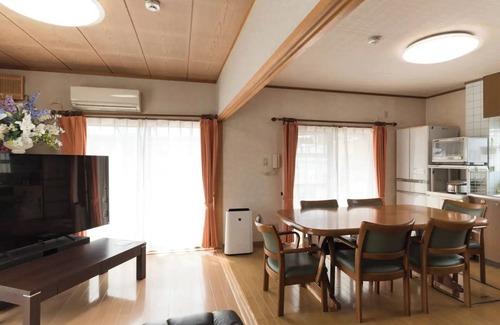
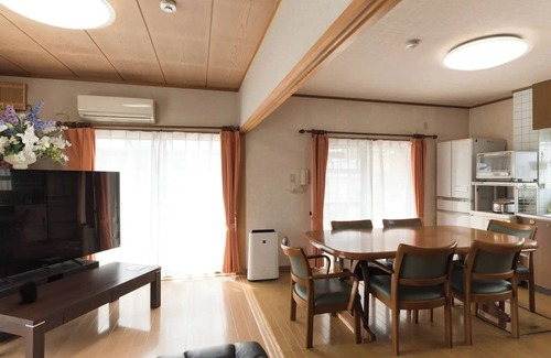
+ speaker [18,280,39,305]
